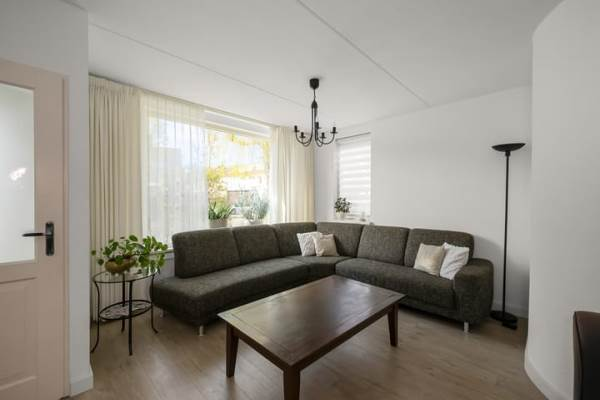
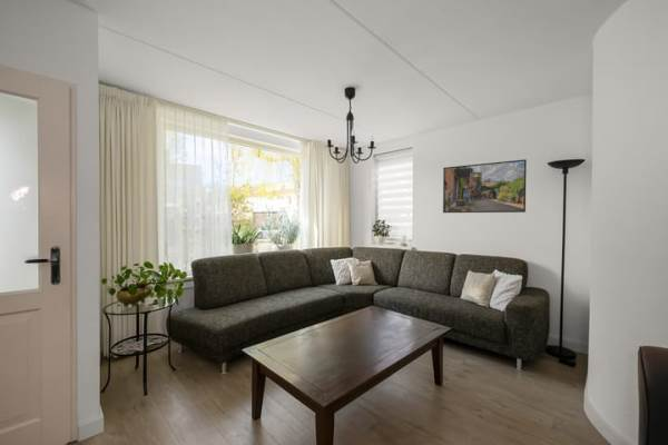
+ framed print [442,158,528,214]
